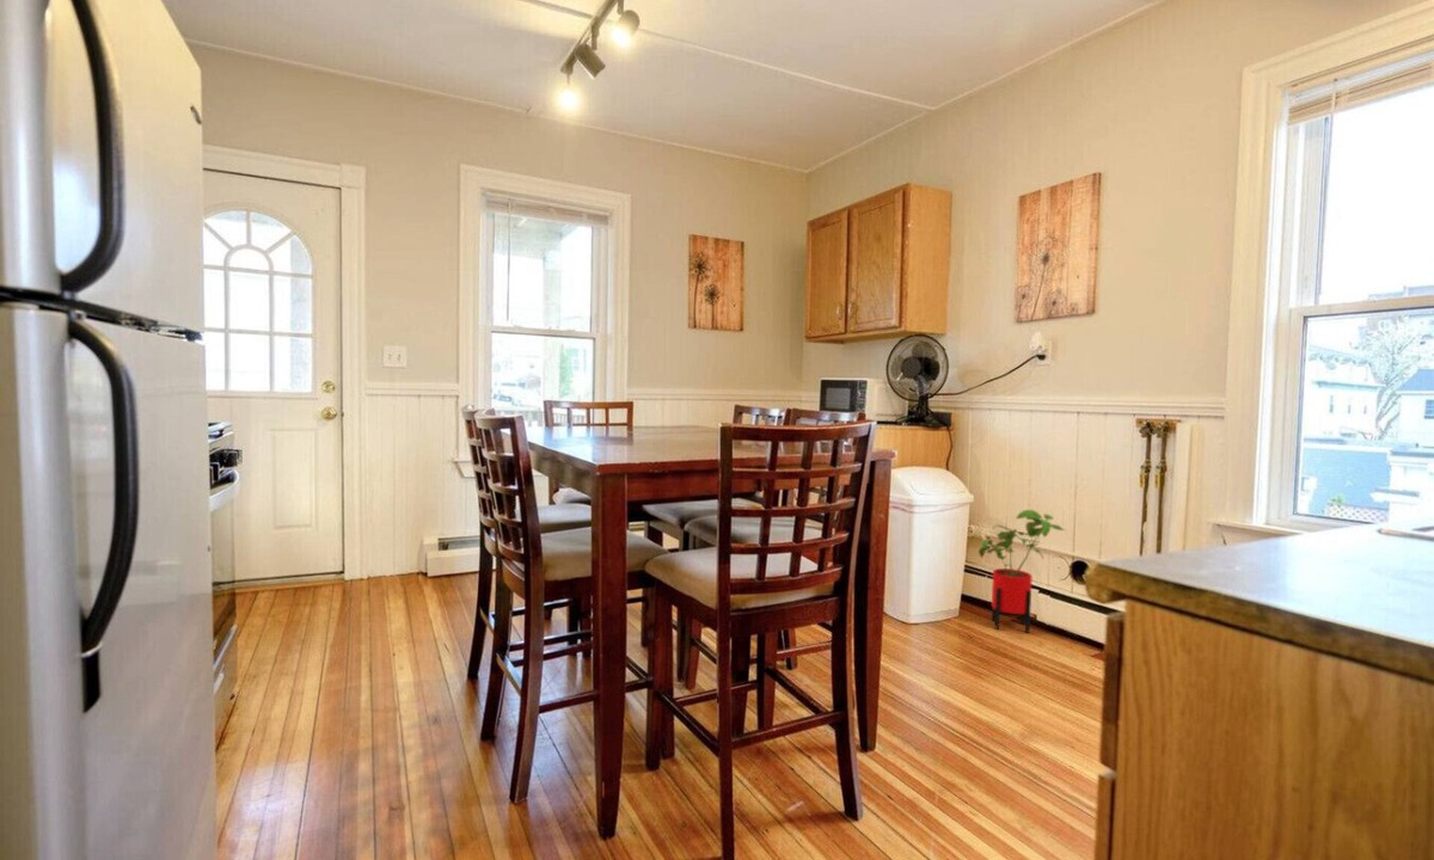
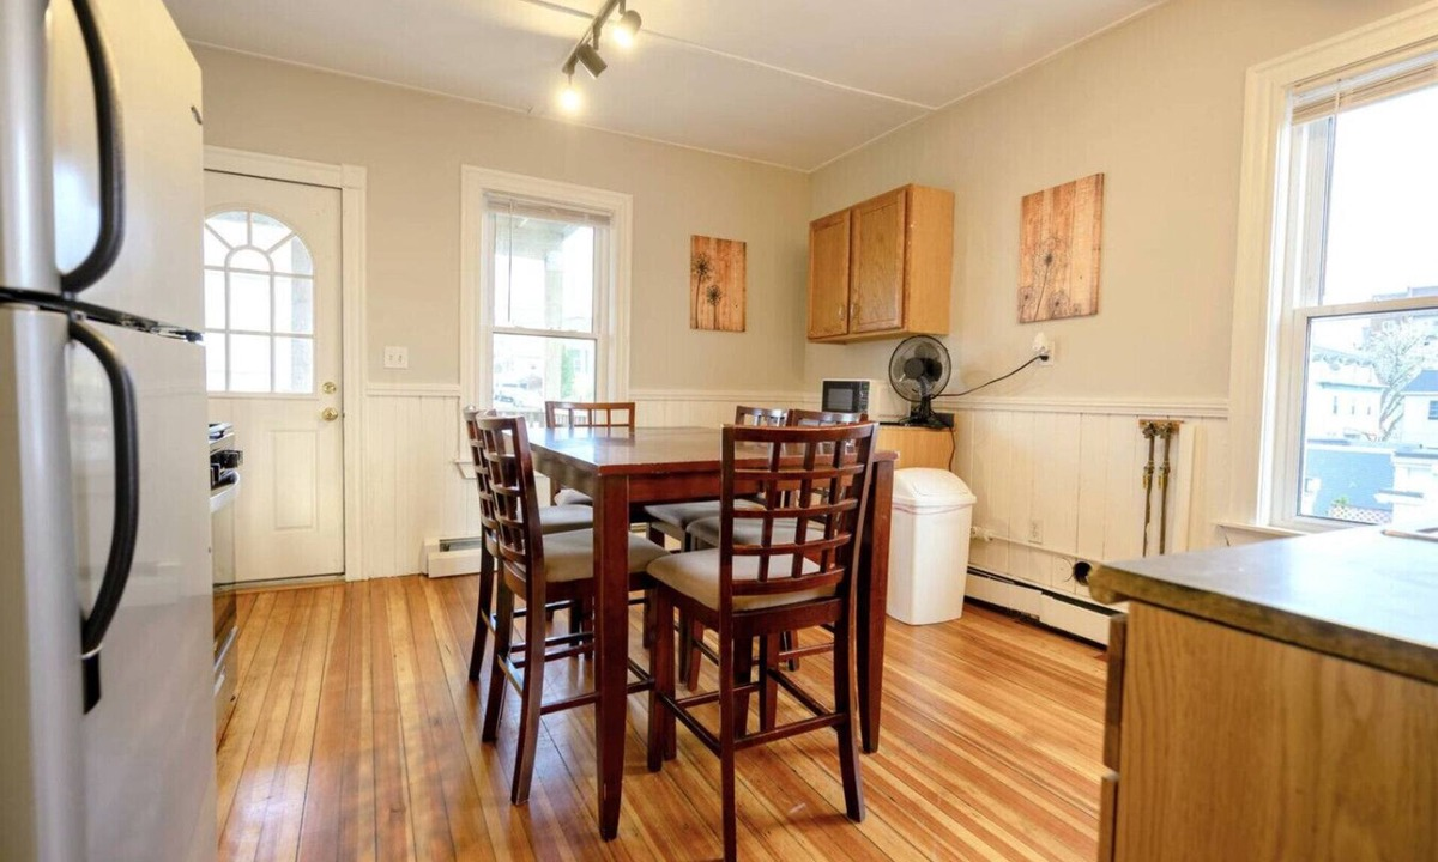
- house plant [978,509,1066,634]
